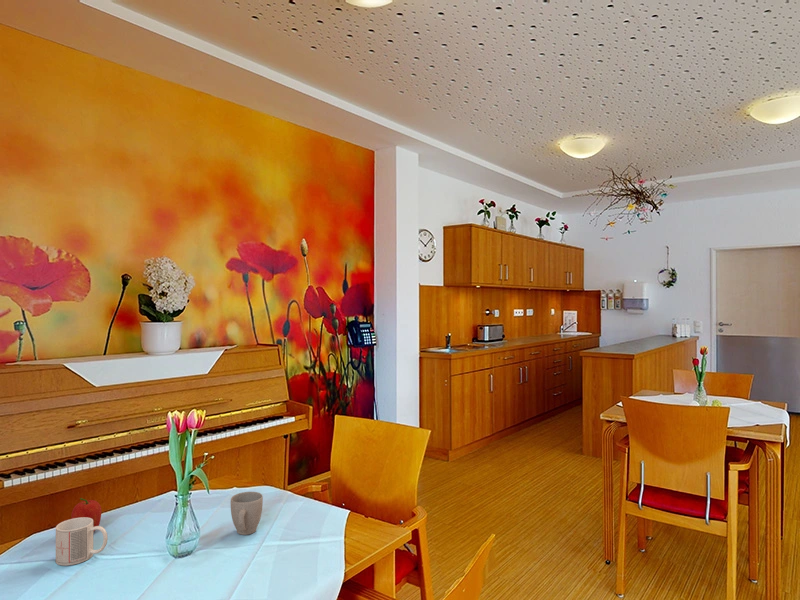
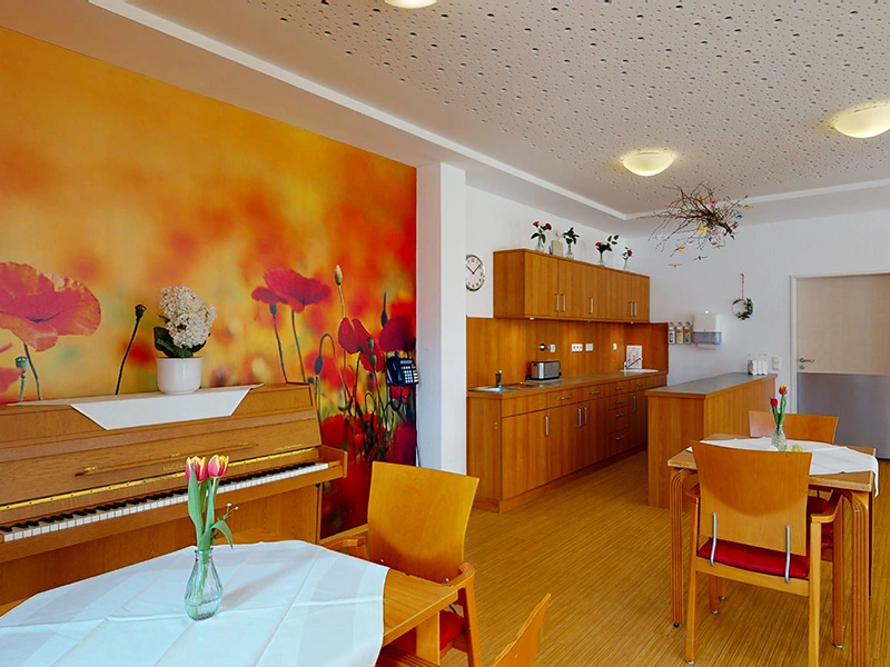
- mug [230,491,264,536]
- mug [55,517,108,567]
- fruit [70,497,103,533]
